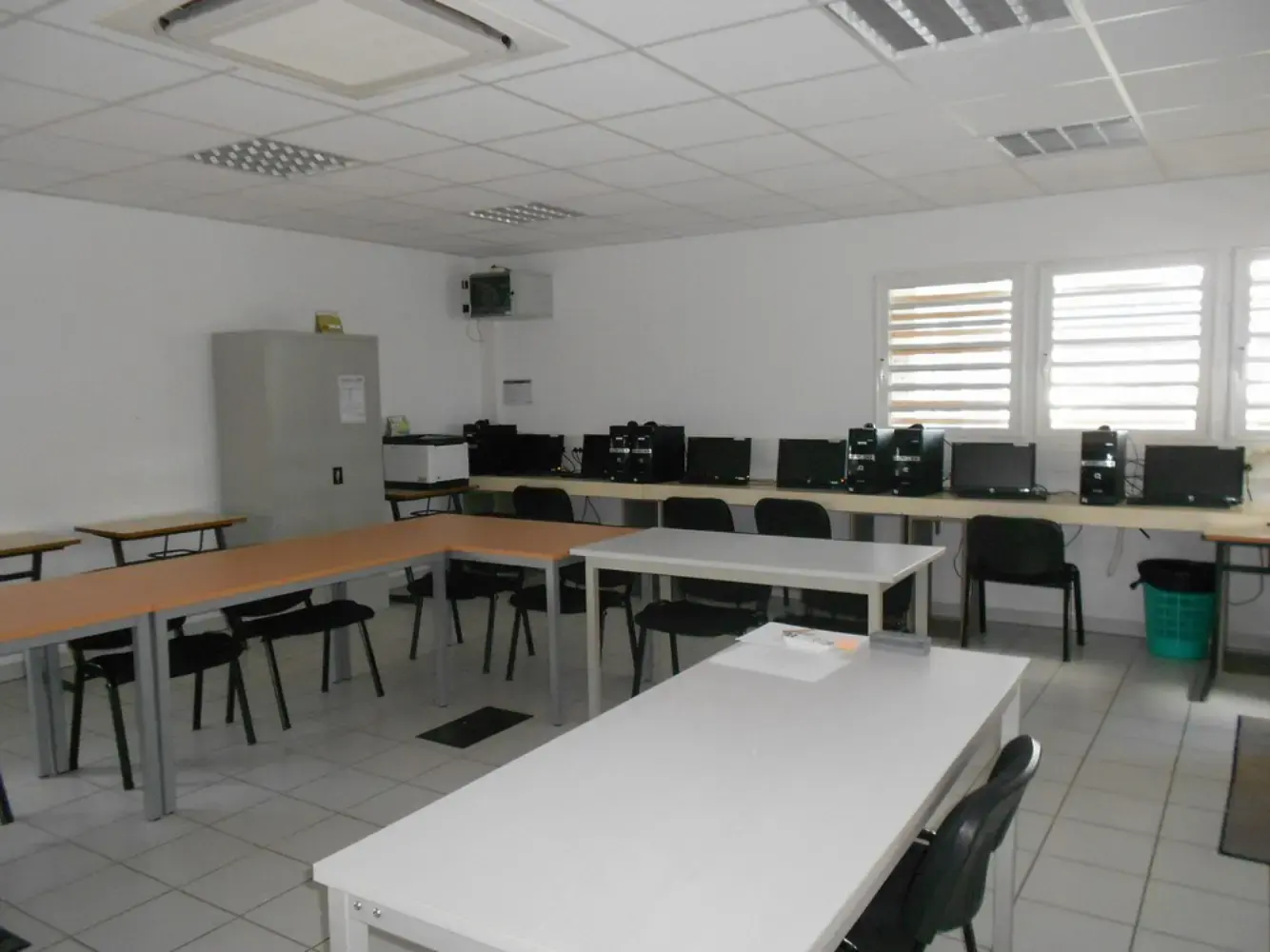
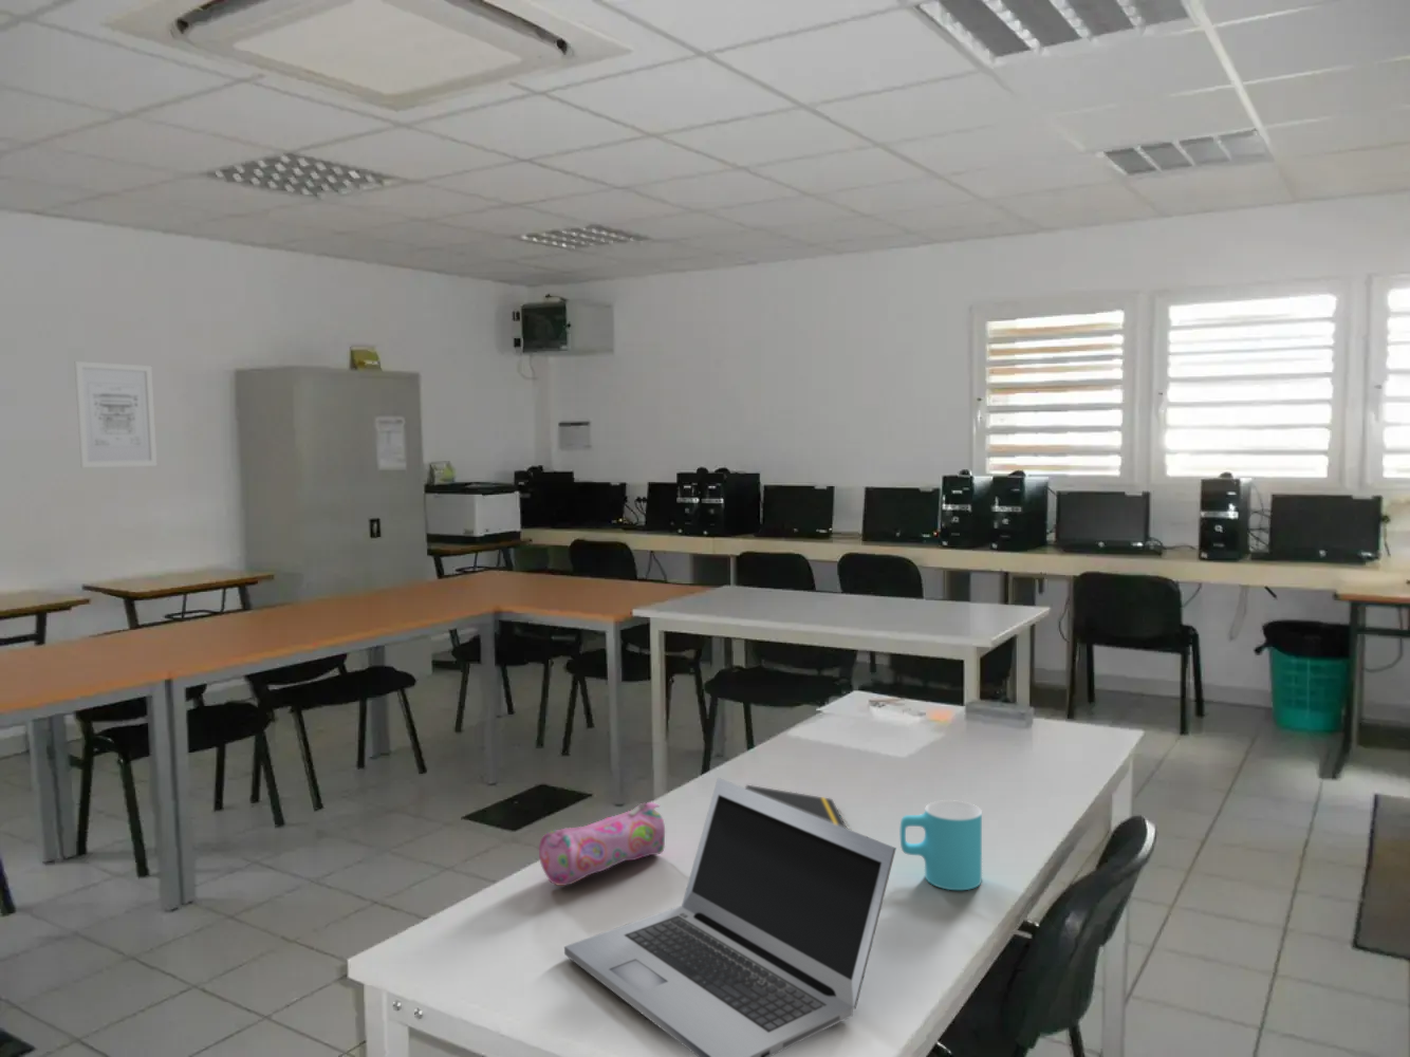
+ wall art [74,361,159,469]
+ notepad [744,784,848,828]
+ cup [899,799,983,892]
+ laptop [563,777,897,1057]
+ pencil case [538,802,666,887]
